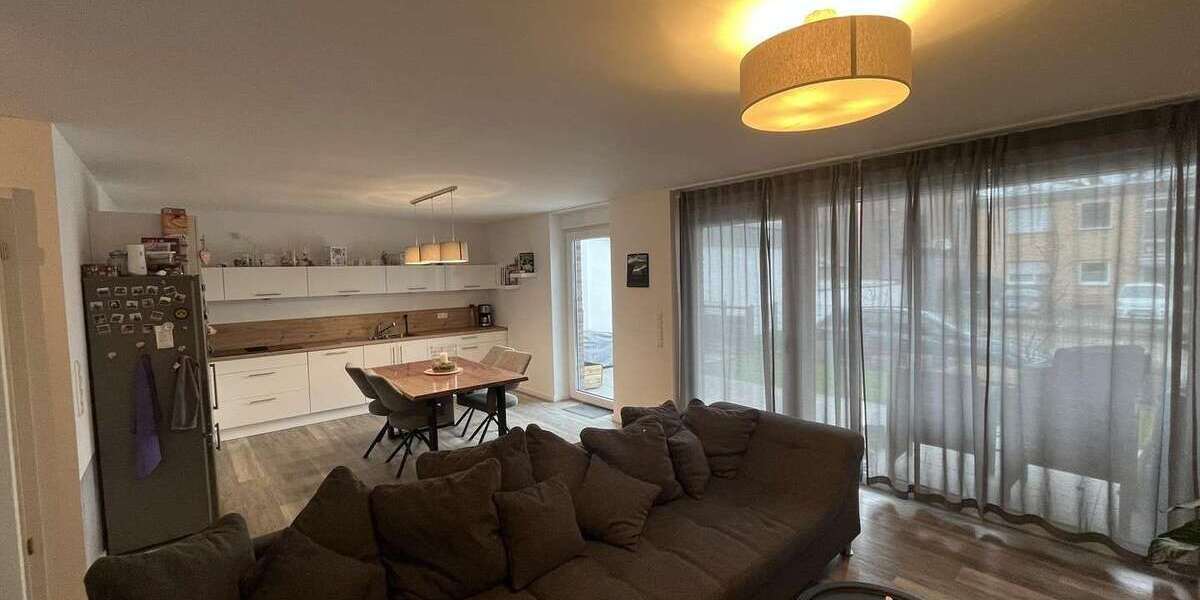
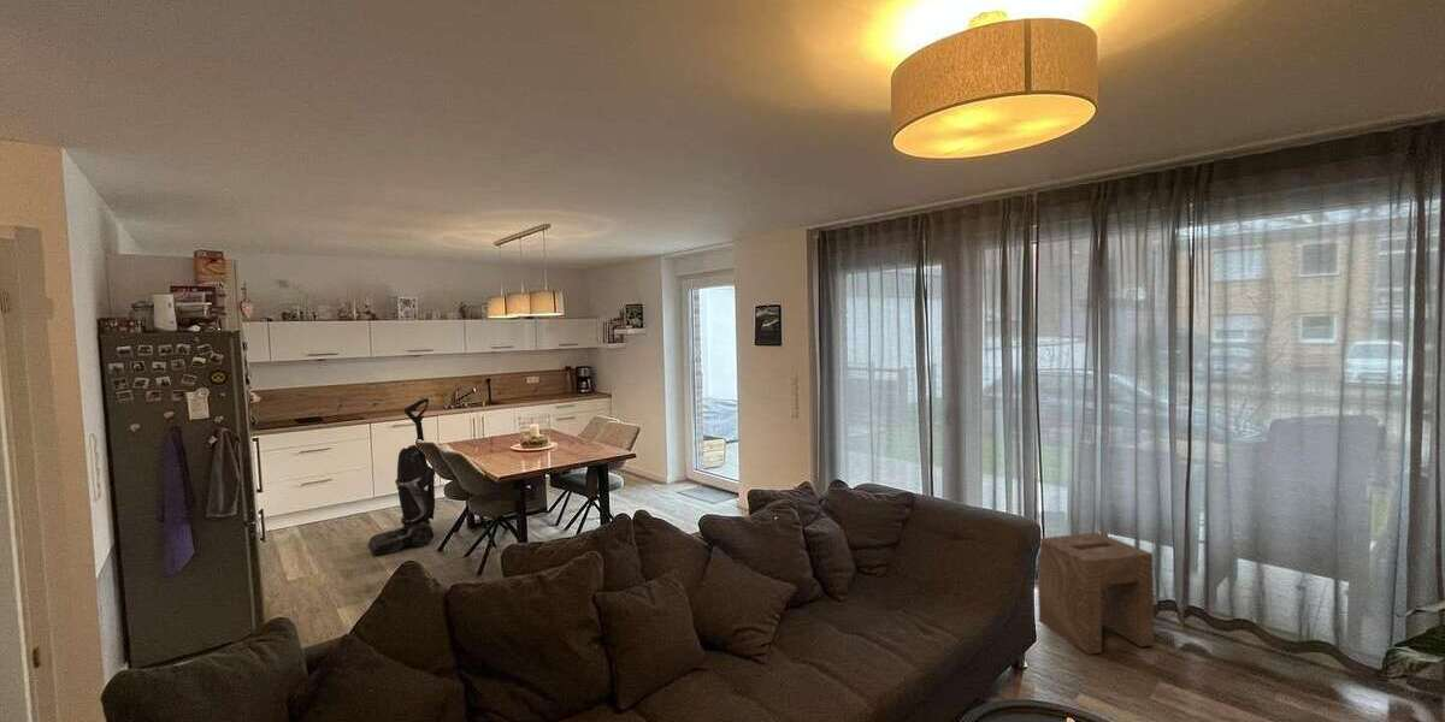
+ stool [1037,531,1155,656]
+ vacuum cleaner [367,397,437,557]
